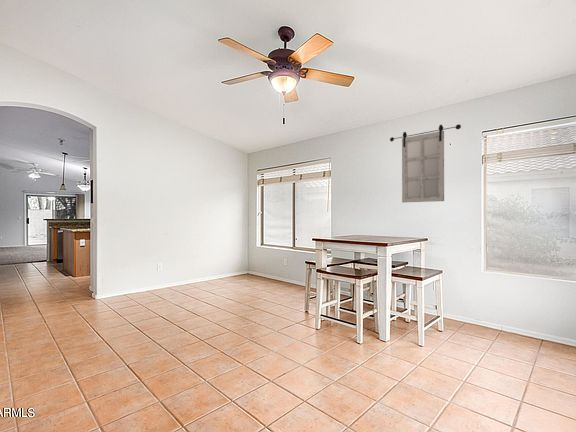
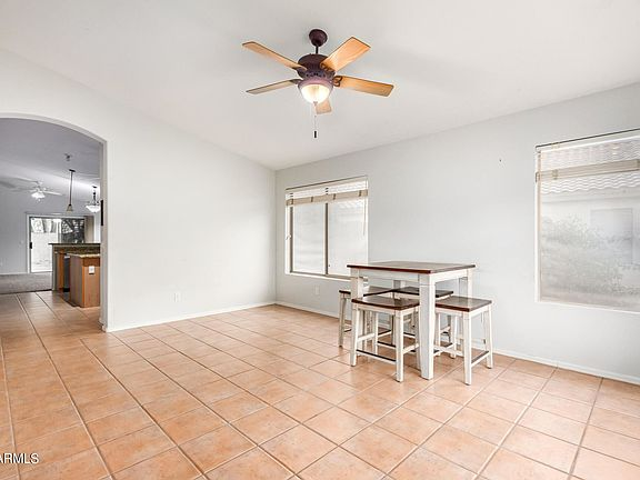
- home mirror [389,123,462,203]
